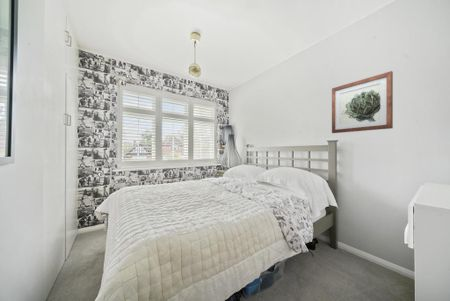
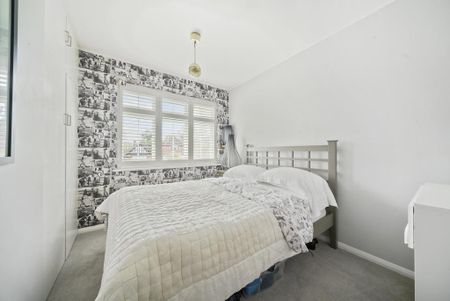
- wall art [331,70,394,134]
